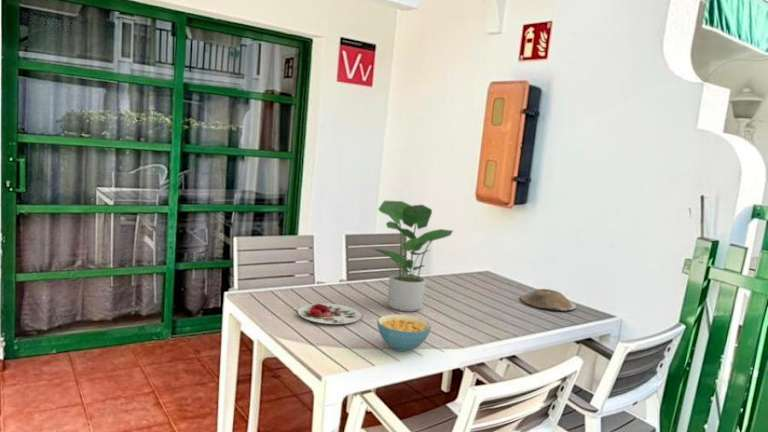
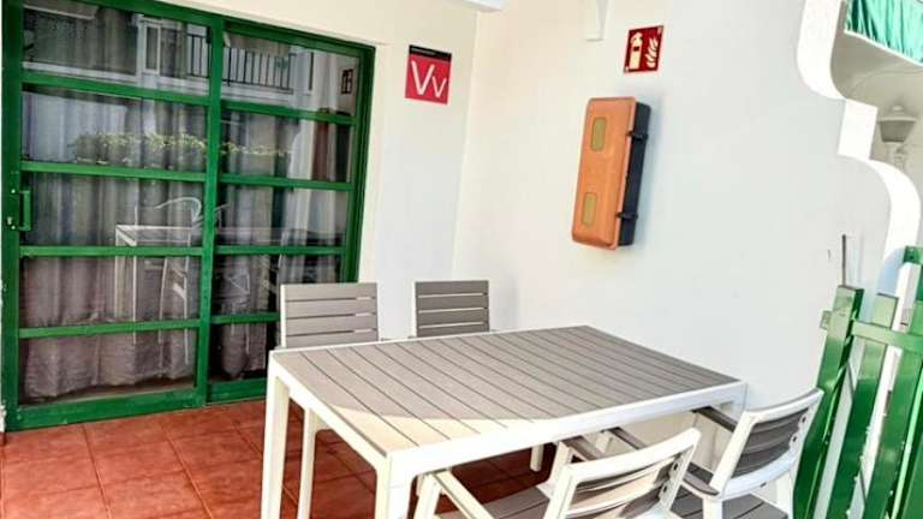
- cereal bowl [376,313,432,352]
- plate [297,302,362,325]
- plate [519,288,577,312]
- potted plant [373,200,454,312]
